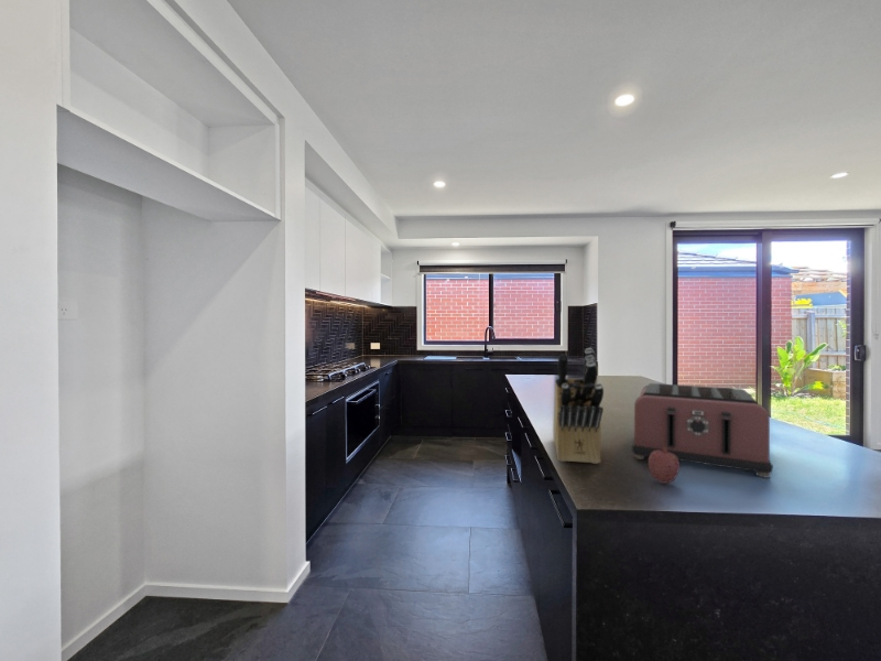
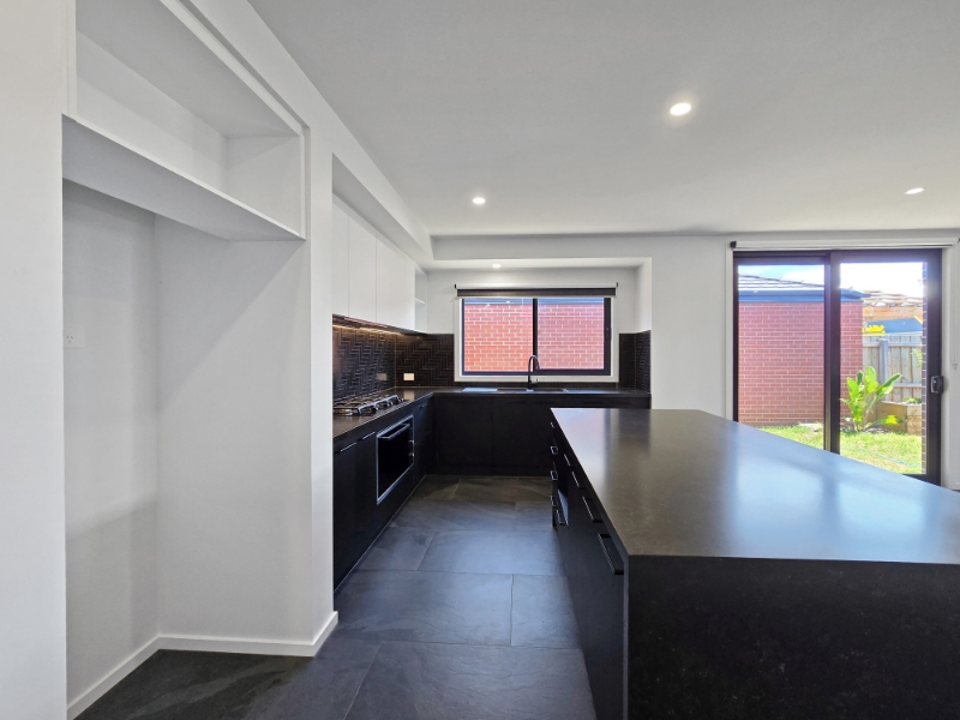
- knife block [552,347,605,465]
- toaster [631,382,774,479]
- fruit [646,448,681,485]
